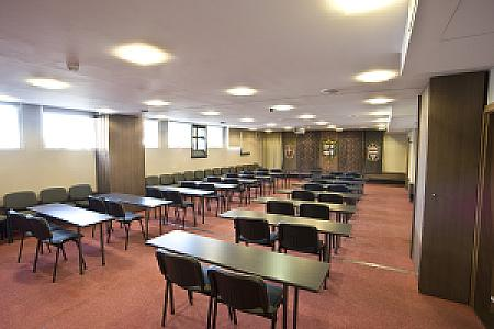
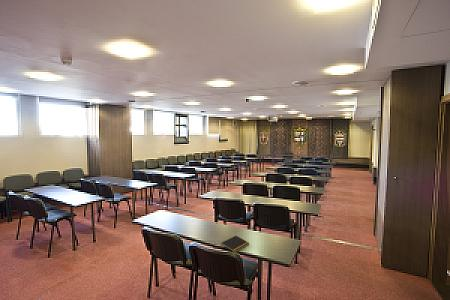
+ notepad [220,235,250,253]
